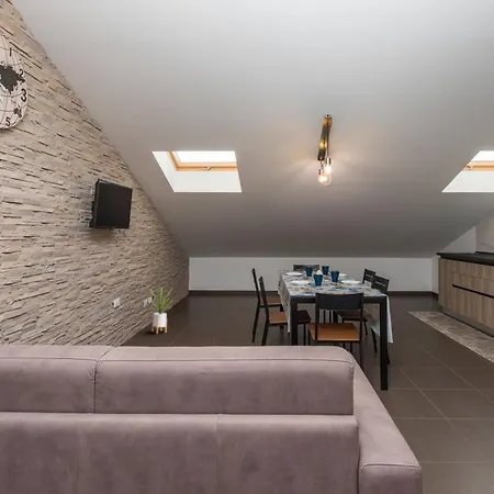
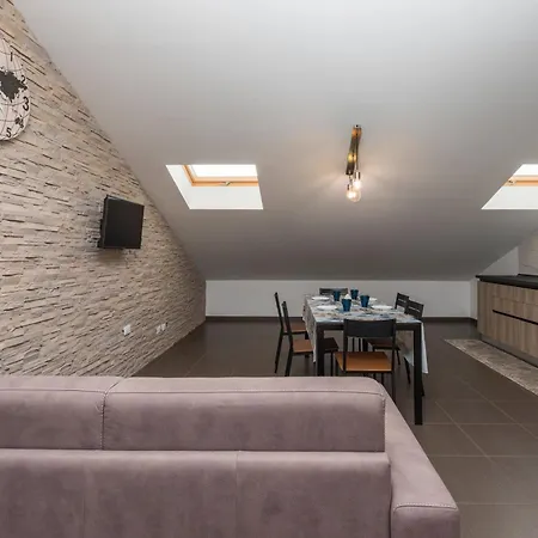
- house plant [148,284,175,335]
